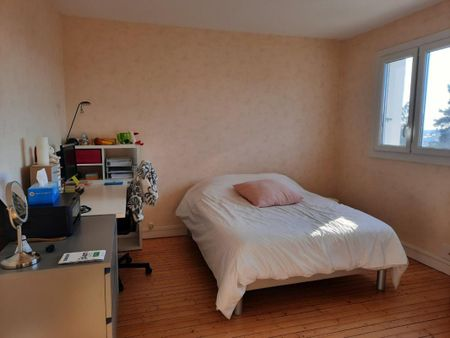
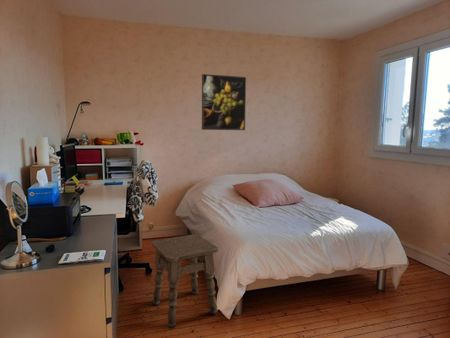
+ side table [151,233,219,330]
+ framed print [201,73,247,131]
